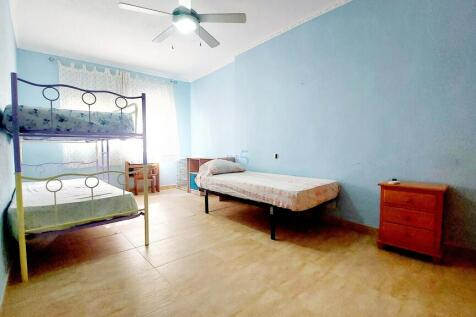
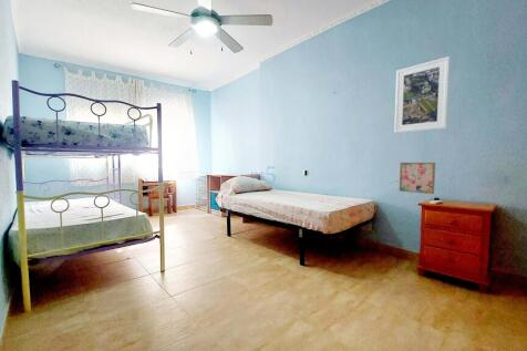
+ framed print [393,55,451,134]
+ wall art [399,162,436,195]
